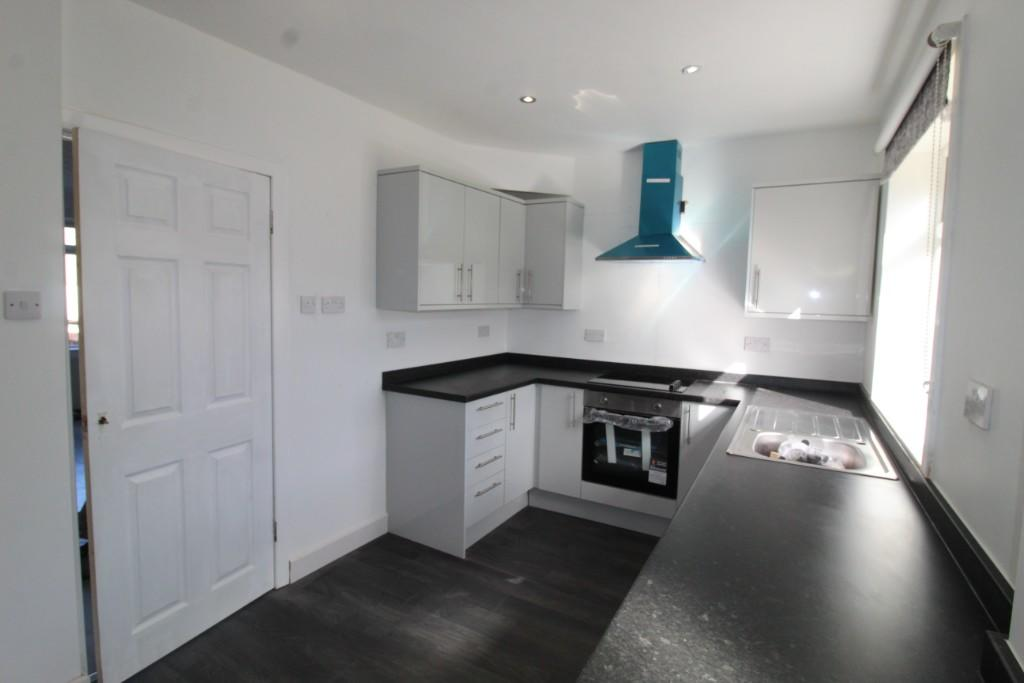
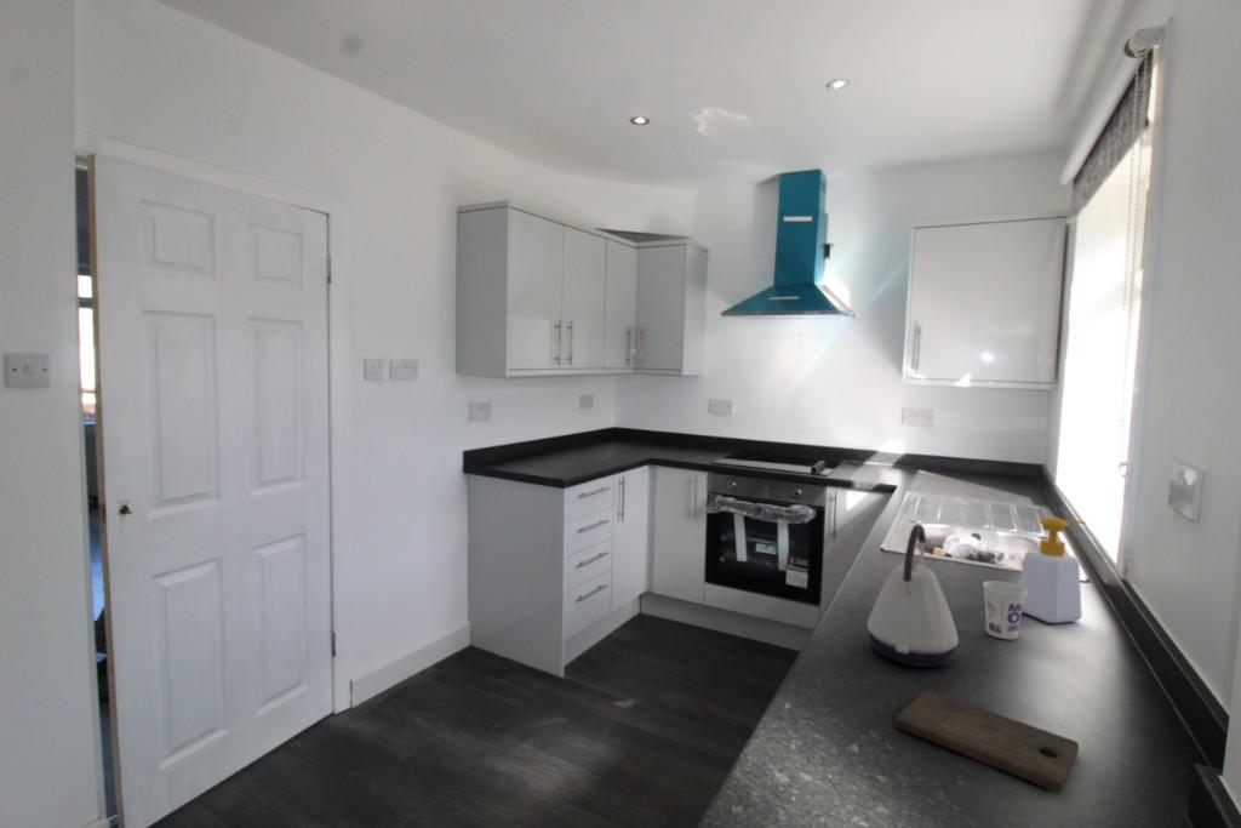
+ cutting board [894,689,1080,793]
+ cup [982,579,1028,640]
+ soap bottle [1018,516,1087,624]
+ kettle [867,524,960,668]
